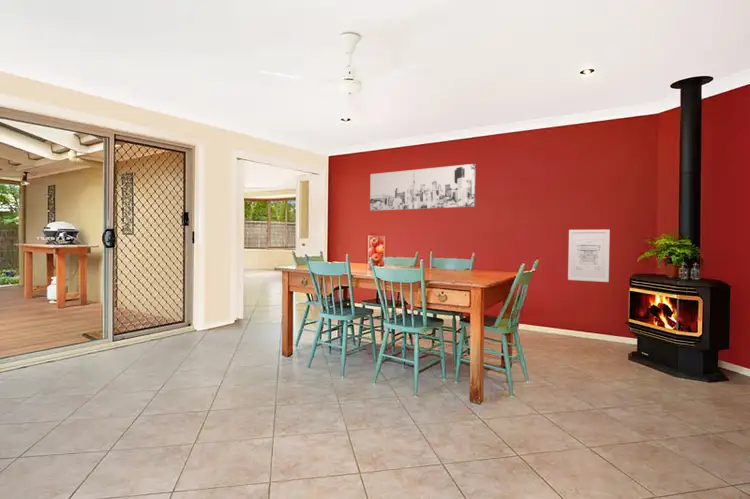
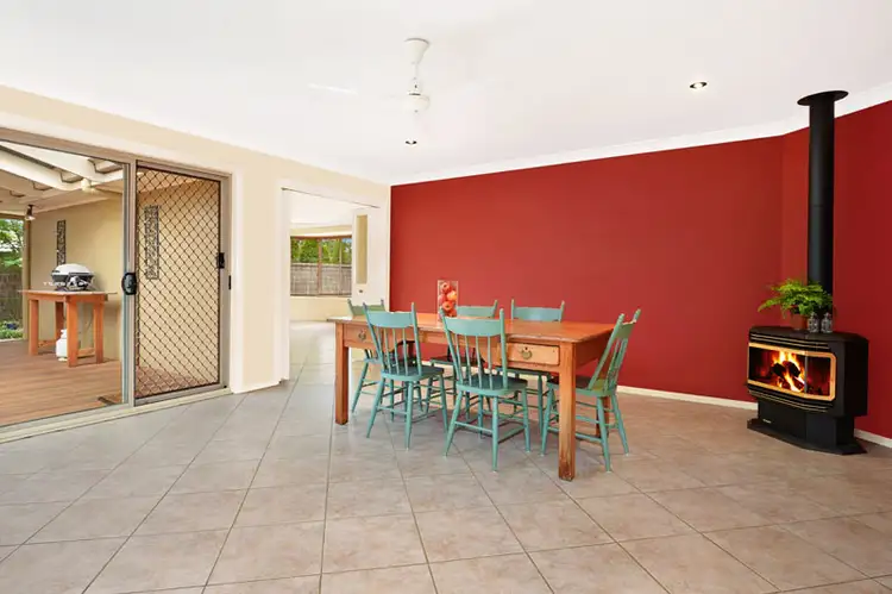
- wall art [567,229,611,283]
- wall art [369,163,476,212]
